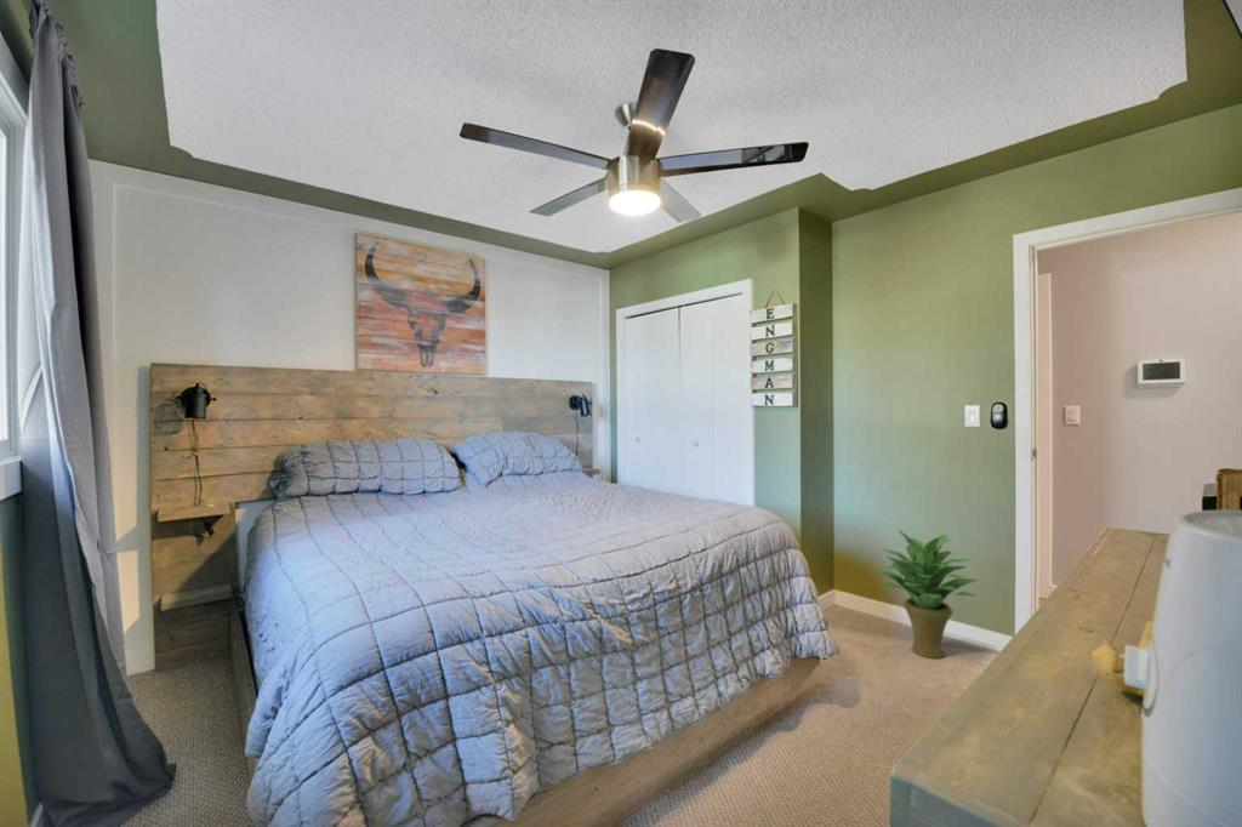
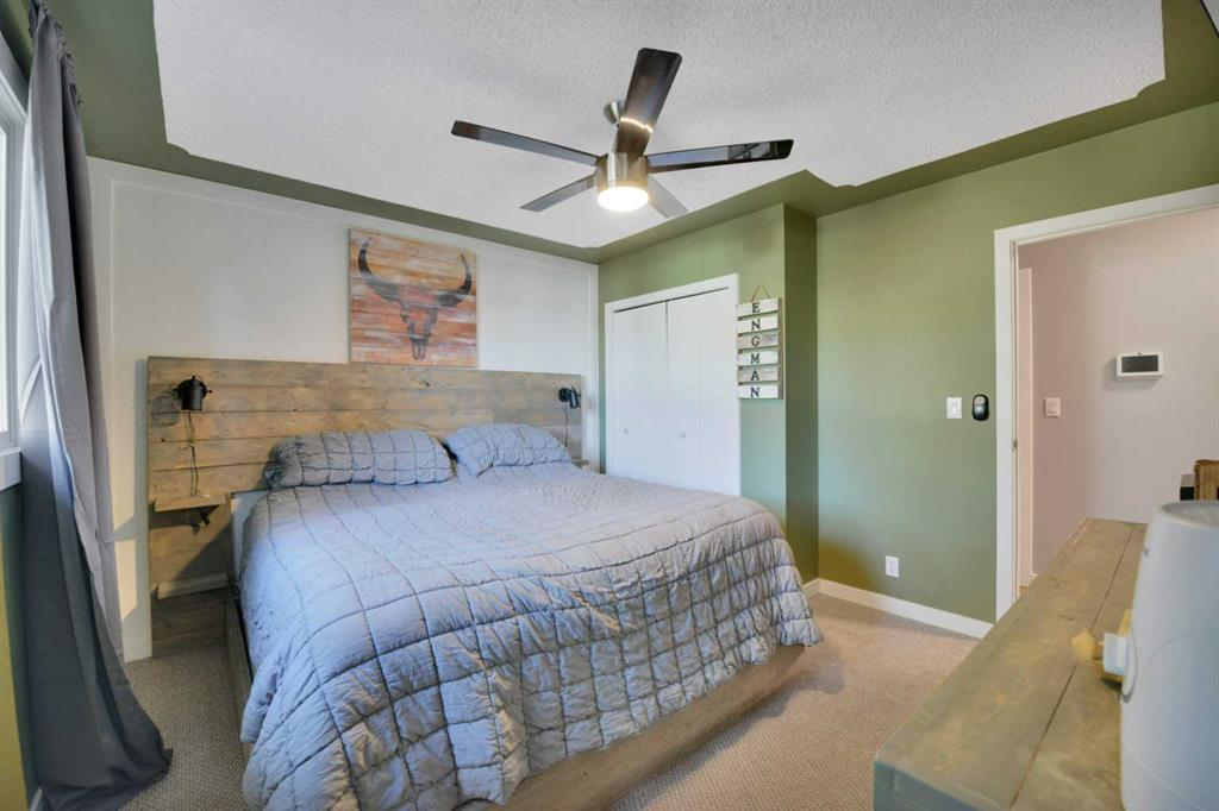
- potted plant [874,529,979,660]
